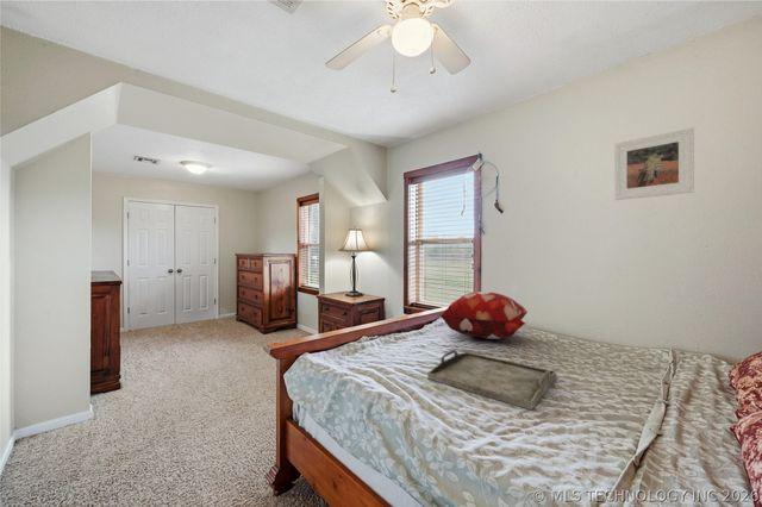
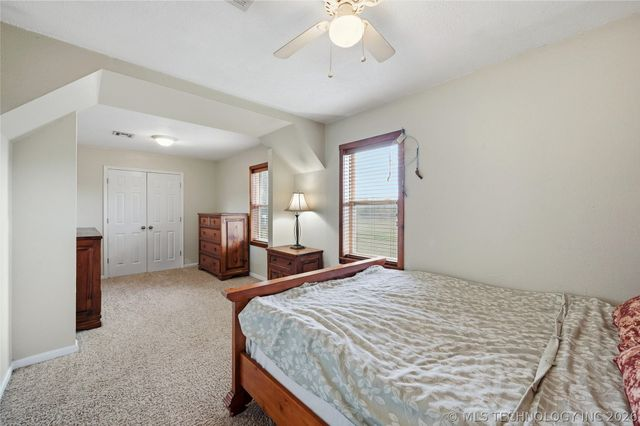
- serving tray [426,349,557,411]
- decorative pillow [439,290,529,340]
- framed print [613,126,695,201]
